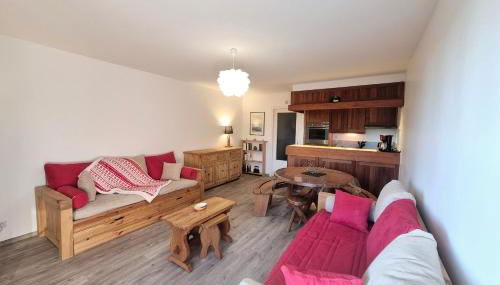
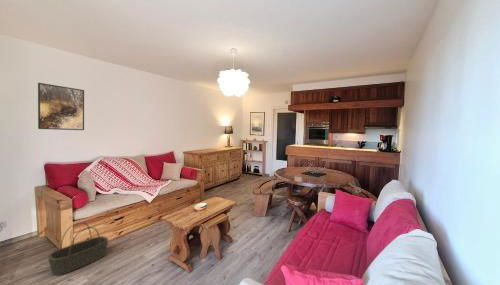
+ basket [47,221,109,276]
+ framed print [37,82,85,131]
